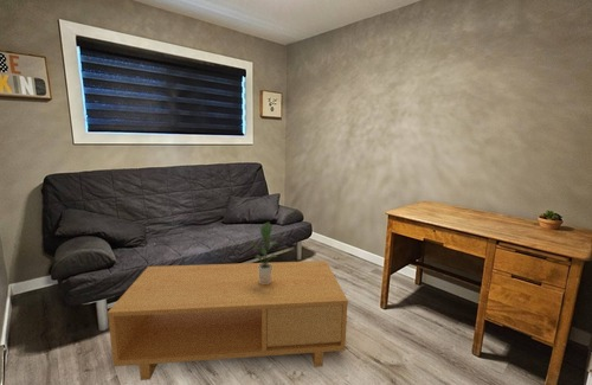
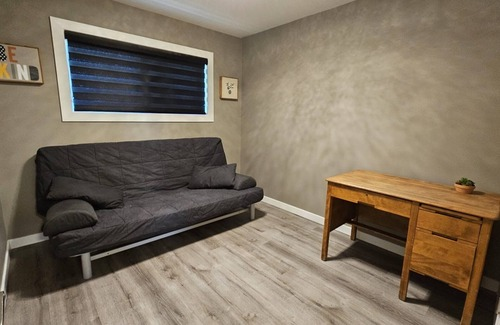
- coffee table [107,259,349,381]
- potted plant [247,220,279,284]
